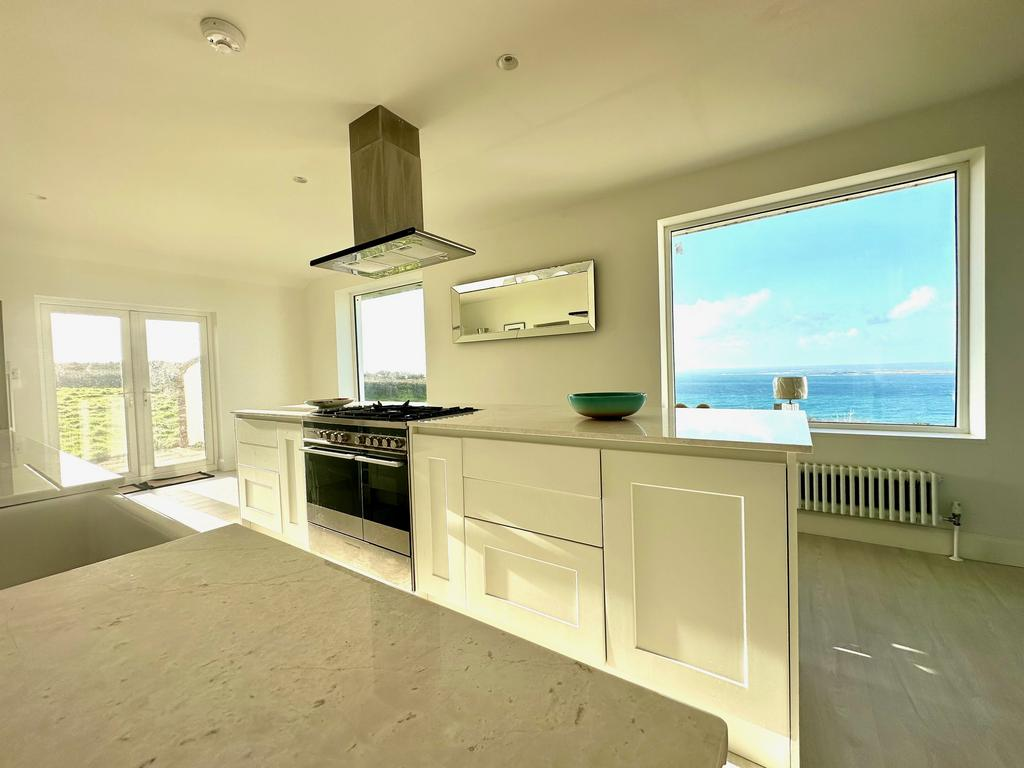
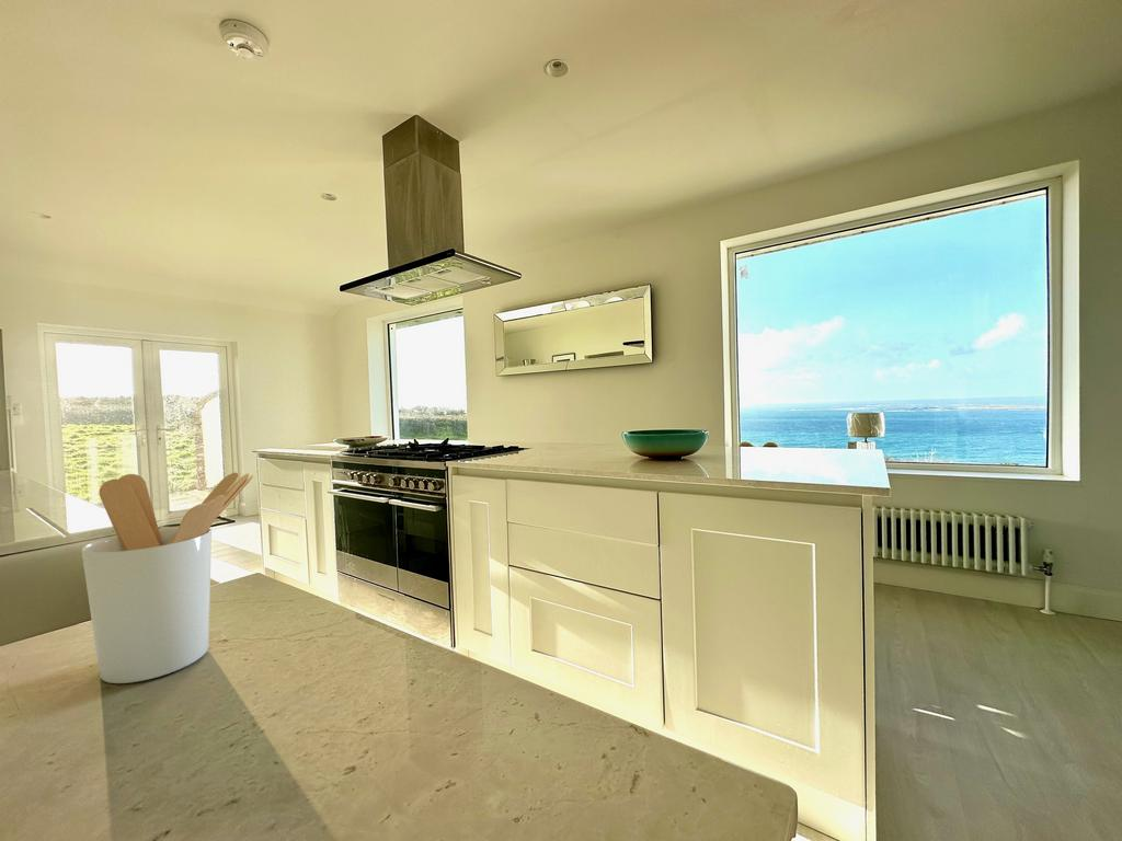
+ utensil holder [80,472,254,684]
